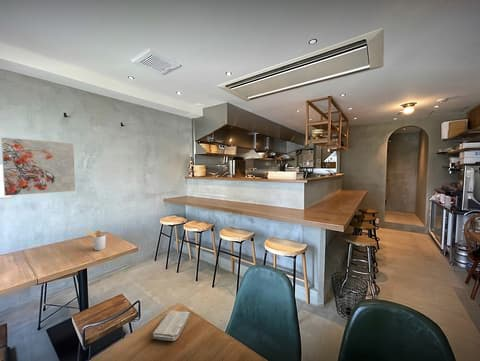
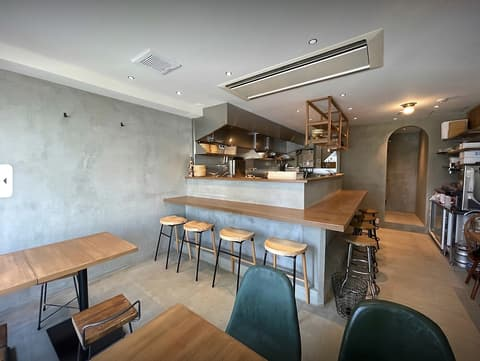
- utensil holder [86,229,107,251]
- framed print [0,136,77,197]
- washcloth [152,310,191,342]
